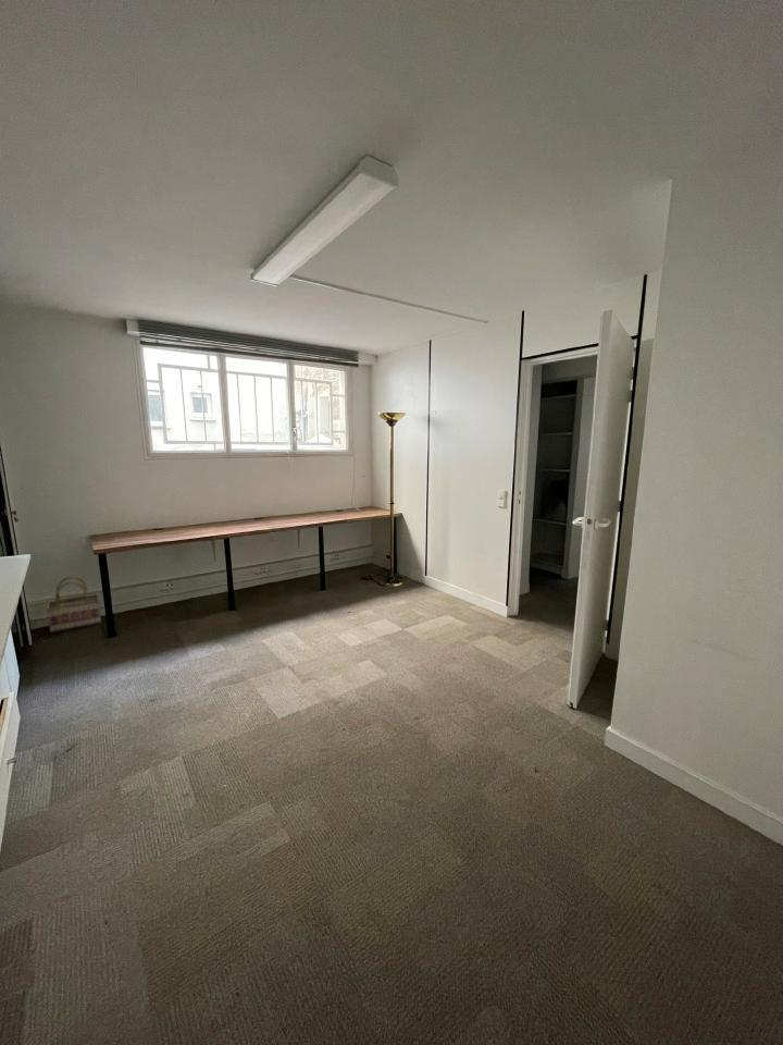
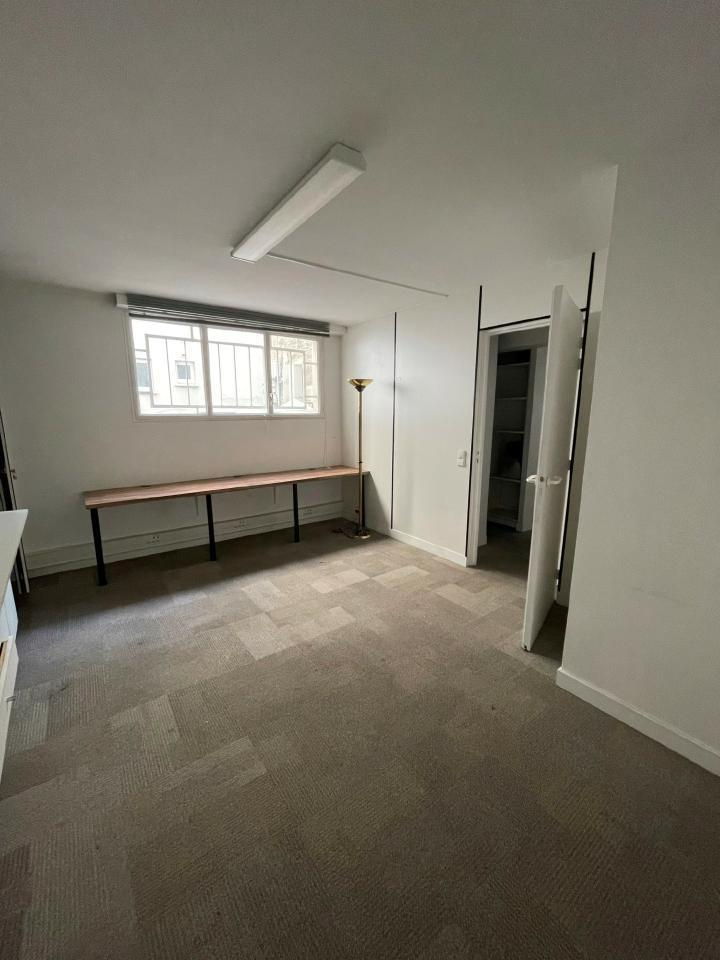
- basket [45,576,102,634]
